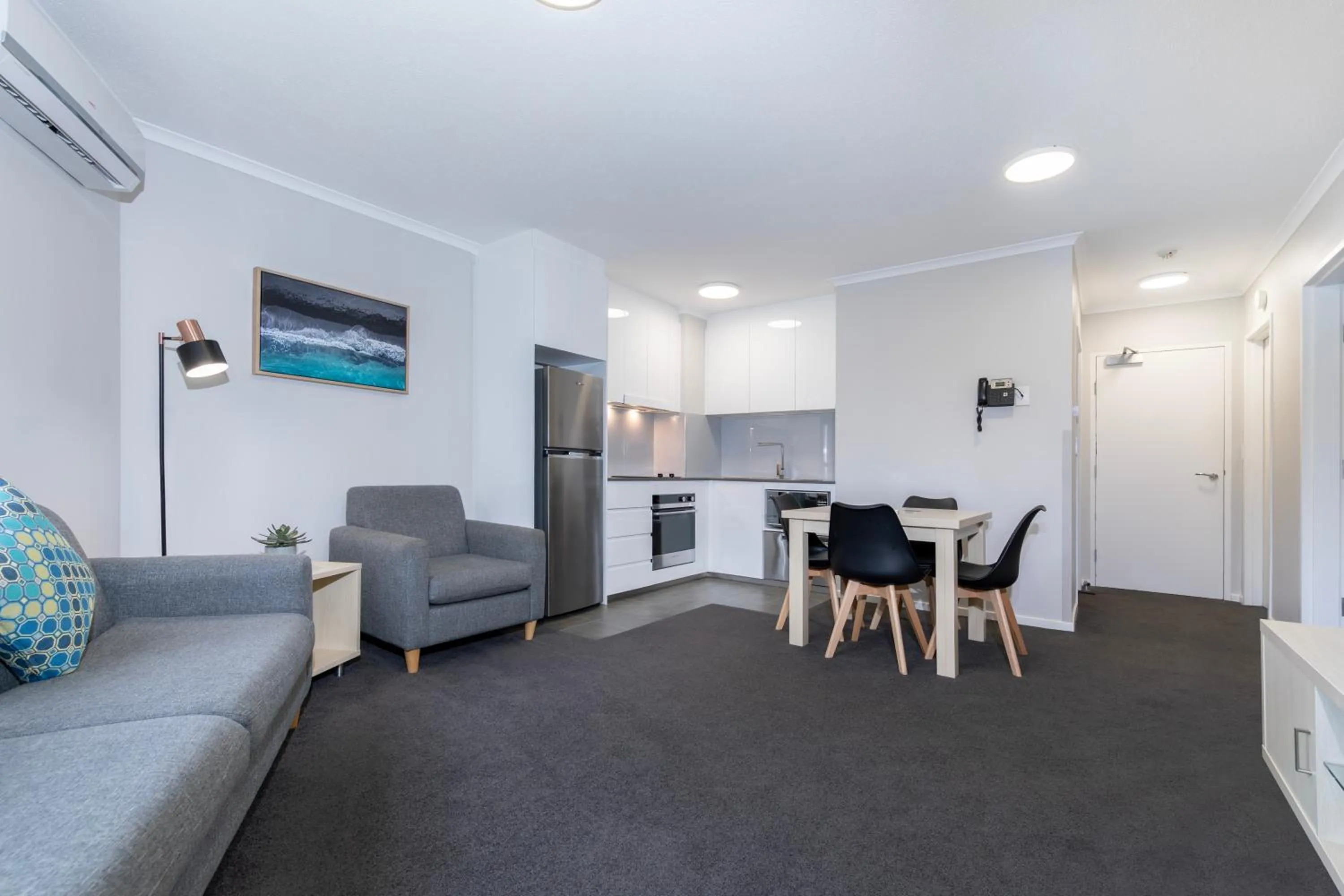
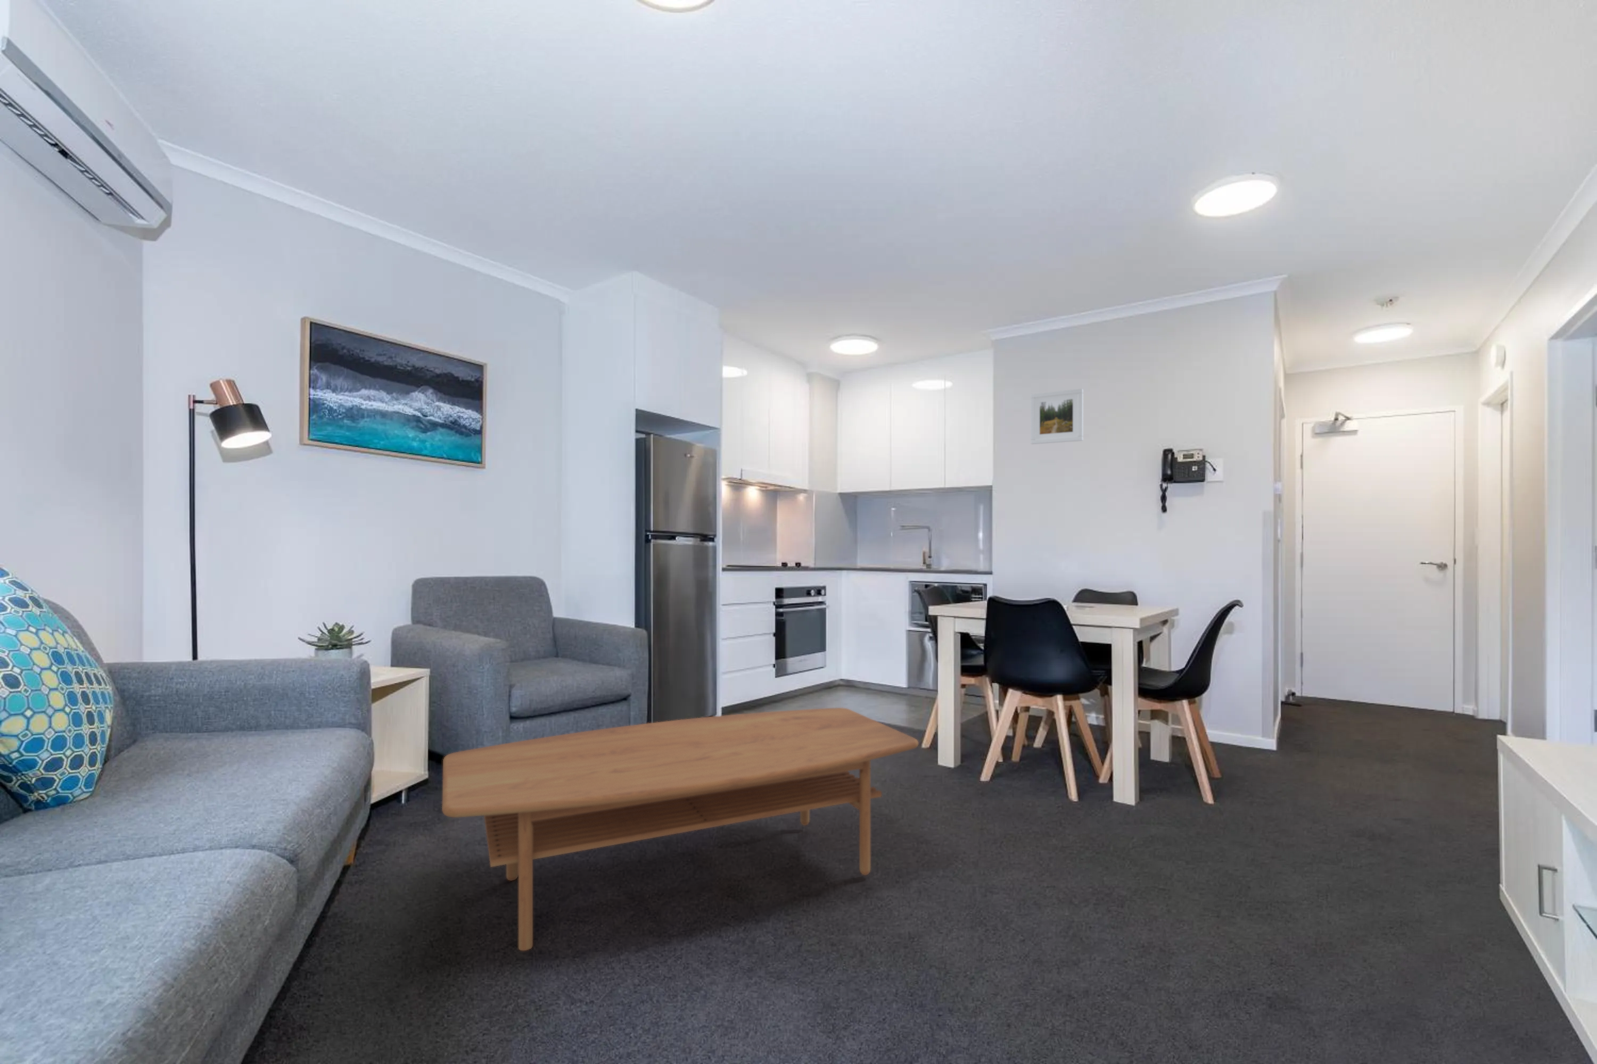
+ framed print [1030,388,1084,445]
+ coffee table [441,707,920,951]
